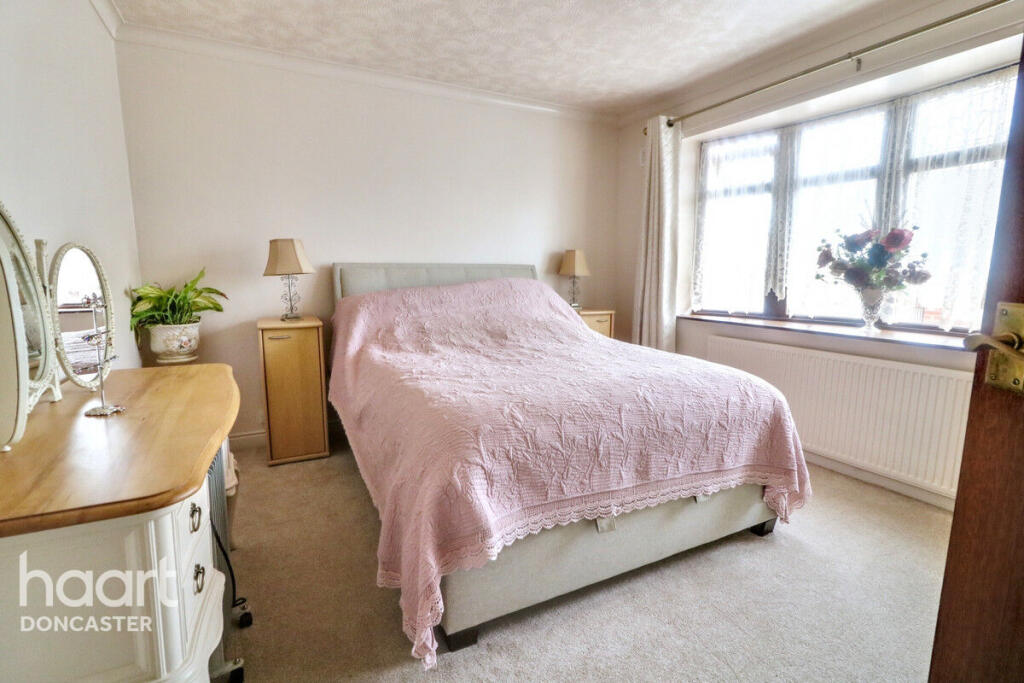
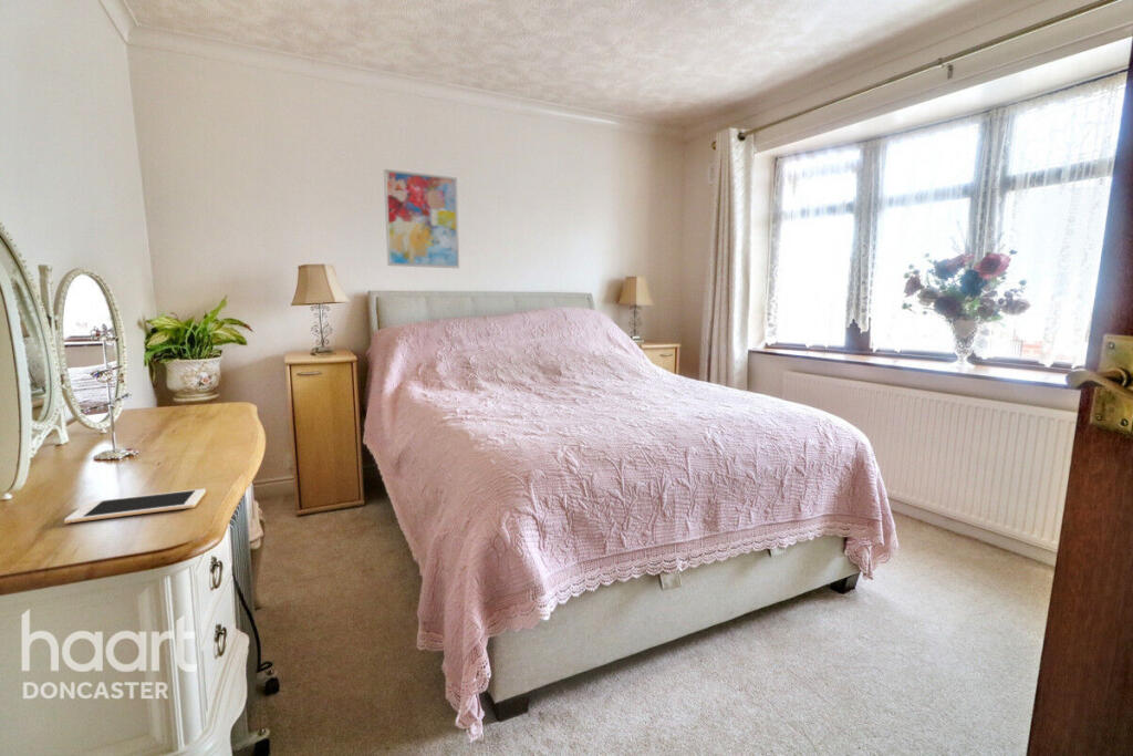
+ cell phone [63,488,207,525]
+ wall art [383,168,460,269]
